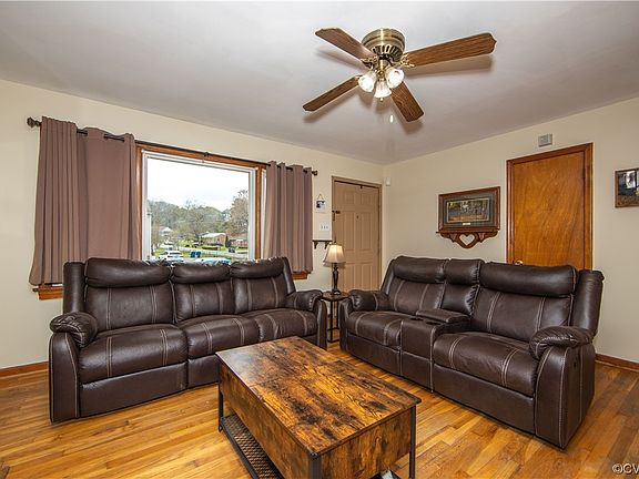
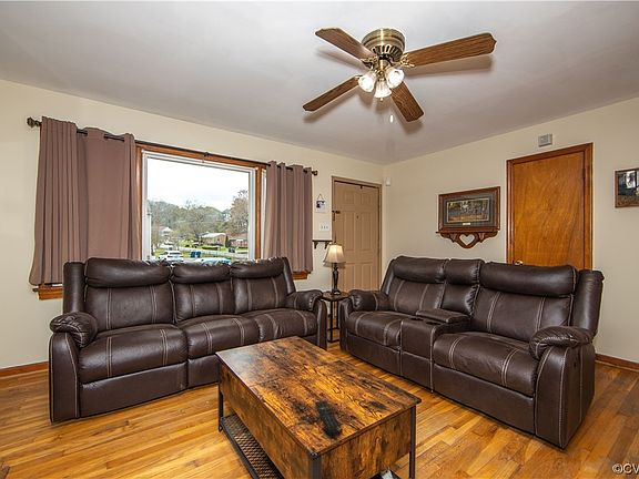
+ remote control [314,400,344,437]
